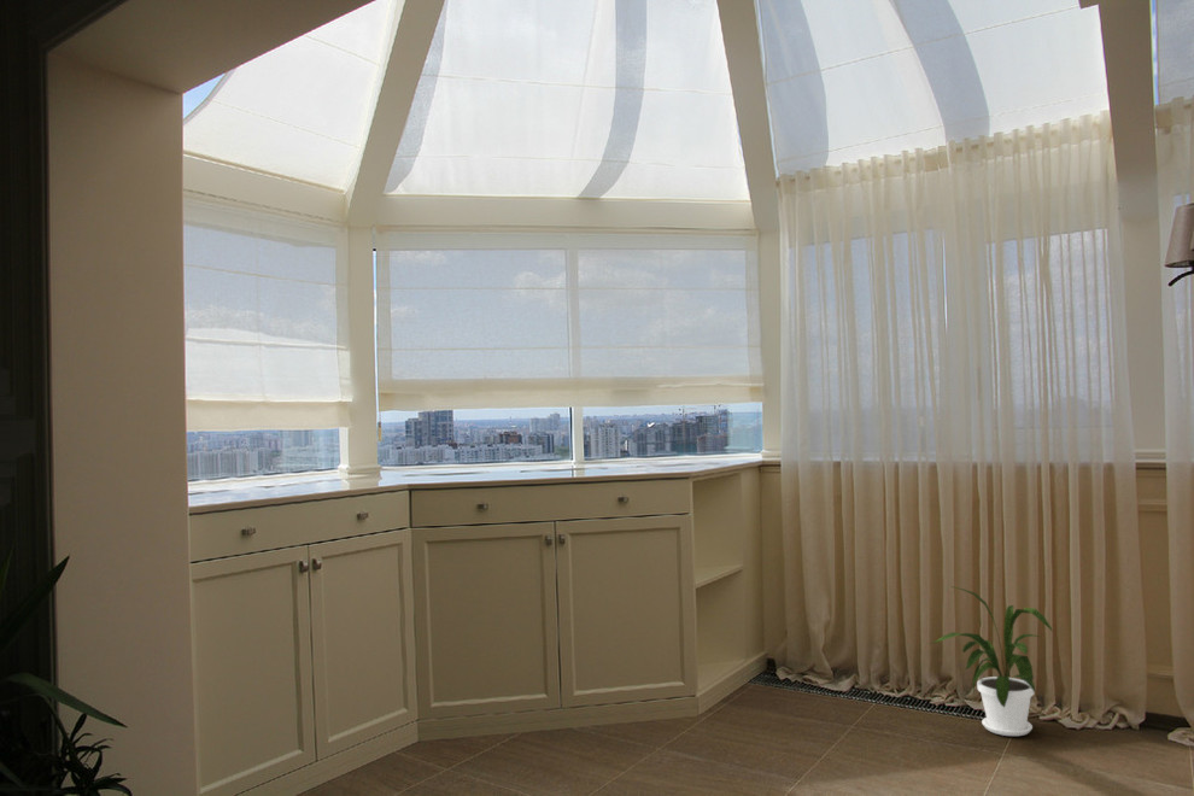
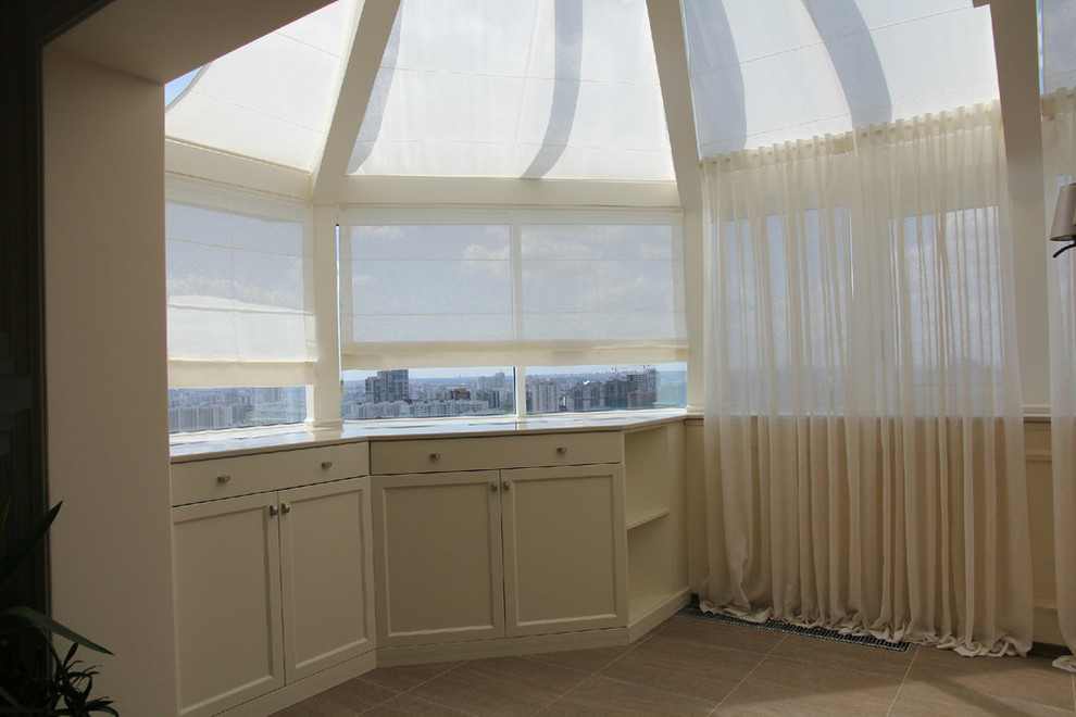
- house plant [931,585,1054,737]
